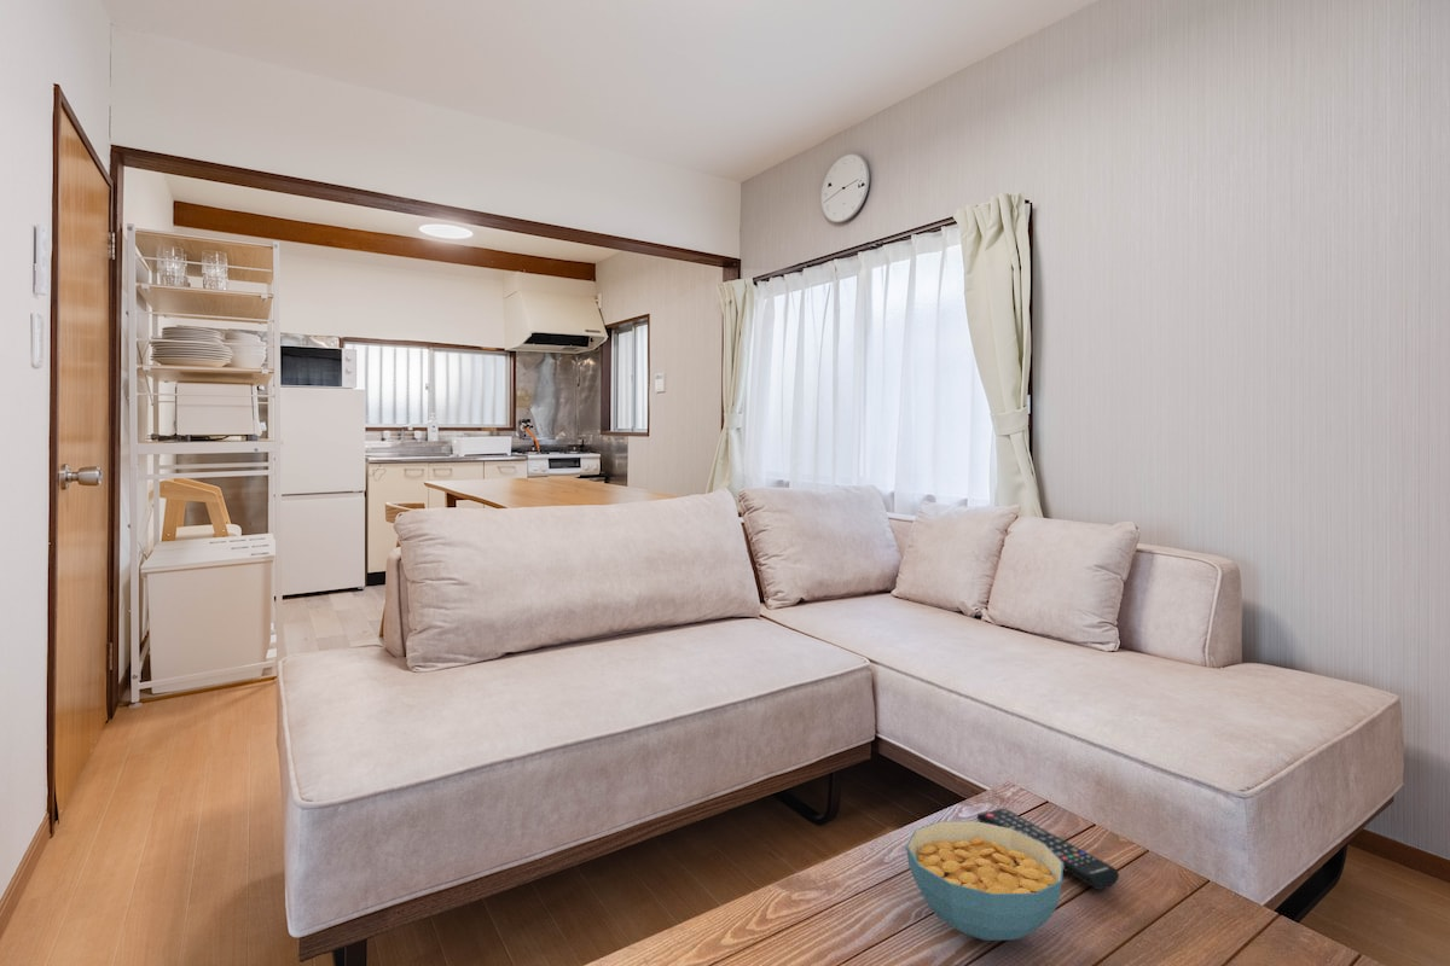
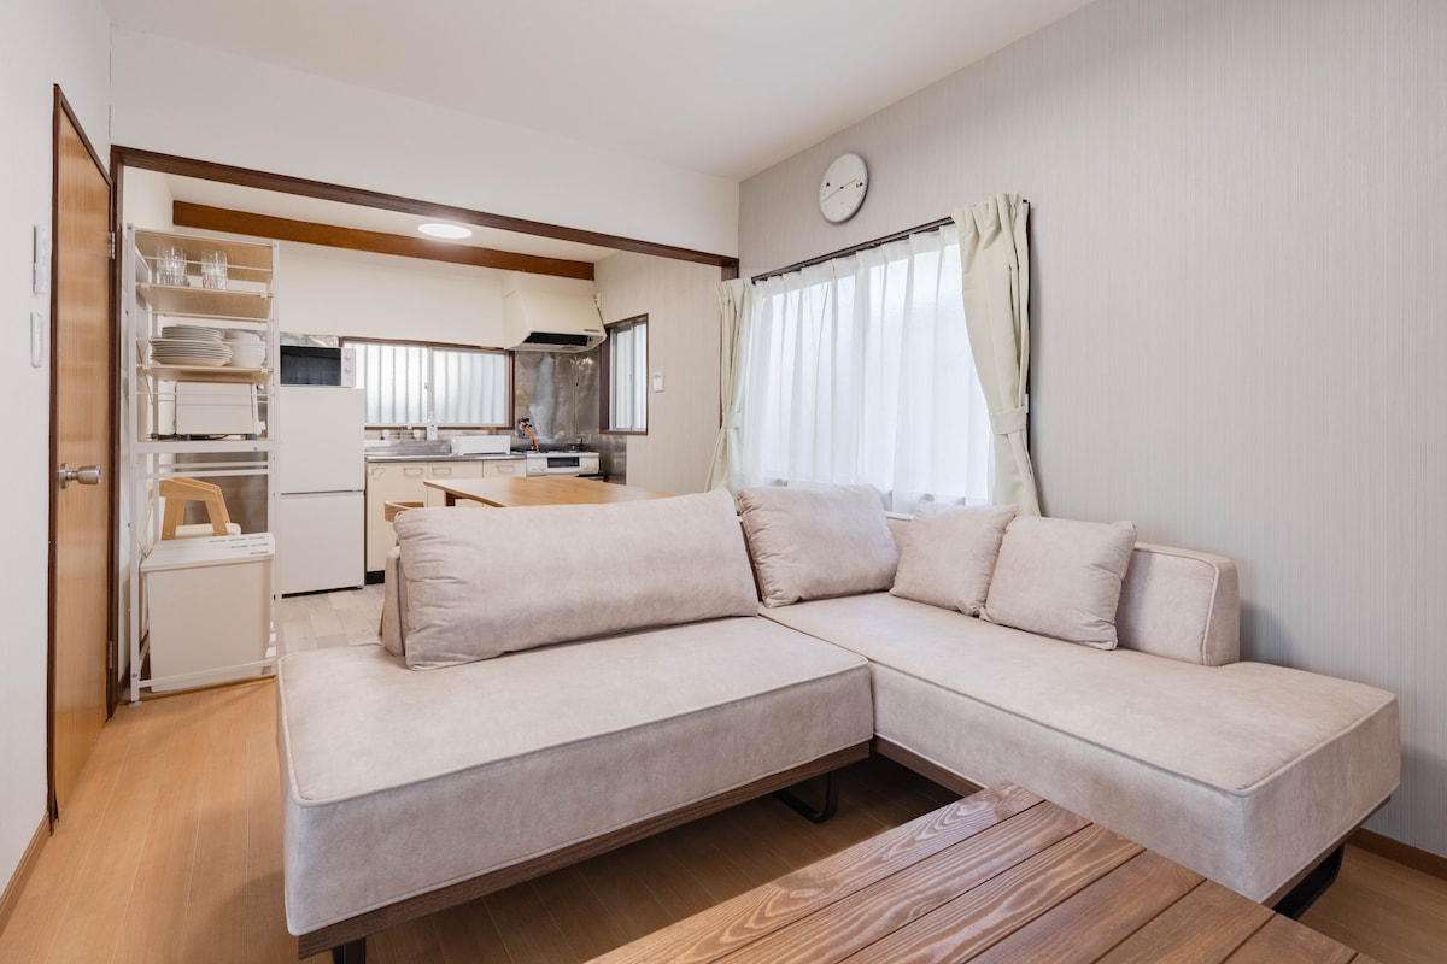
- cereal bowl [905,820,1065,942]
- remote control [975,808,1120,891]
